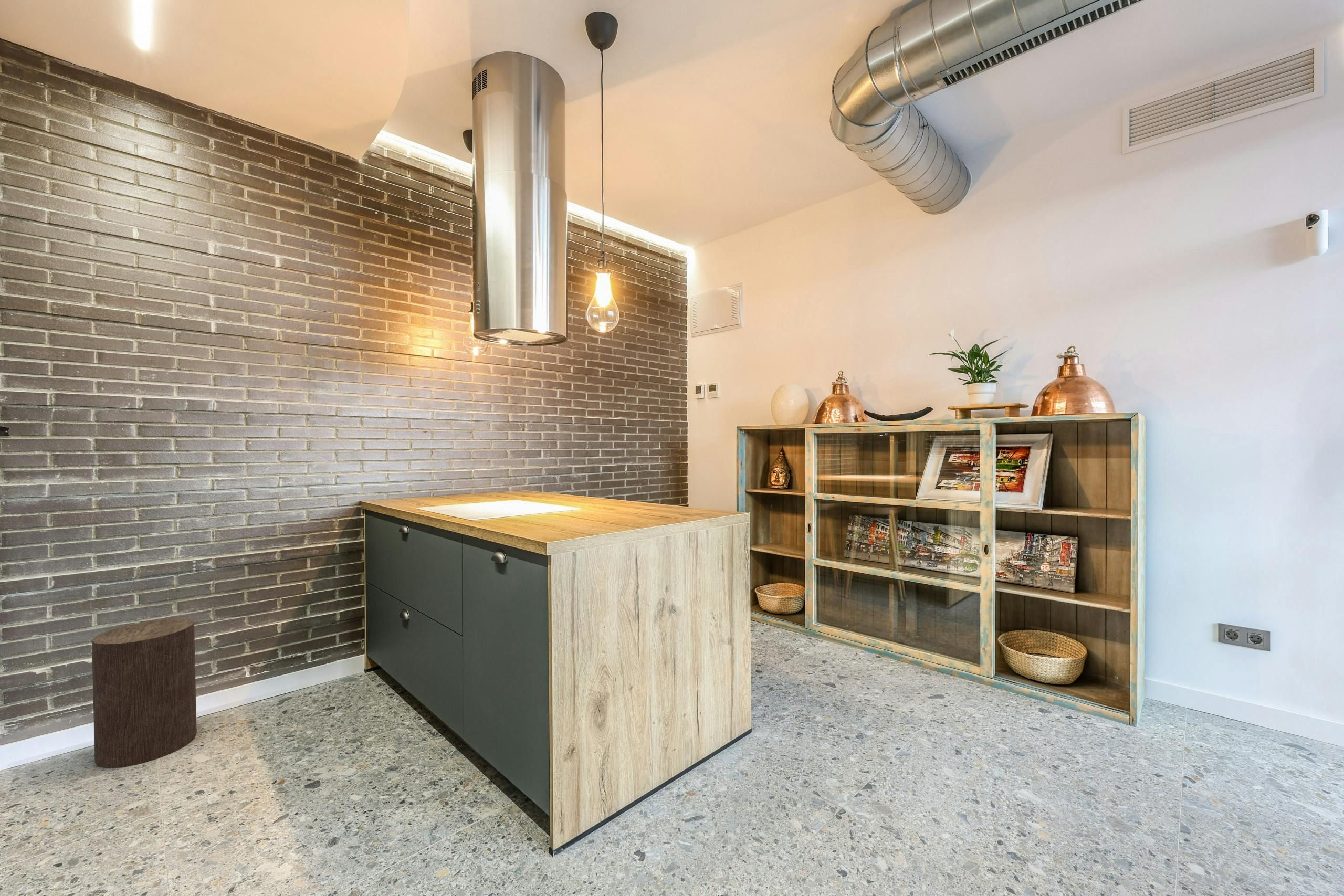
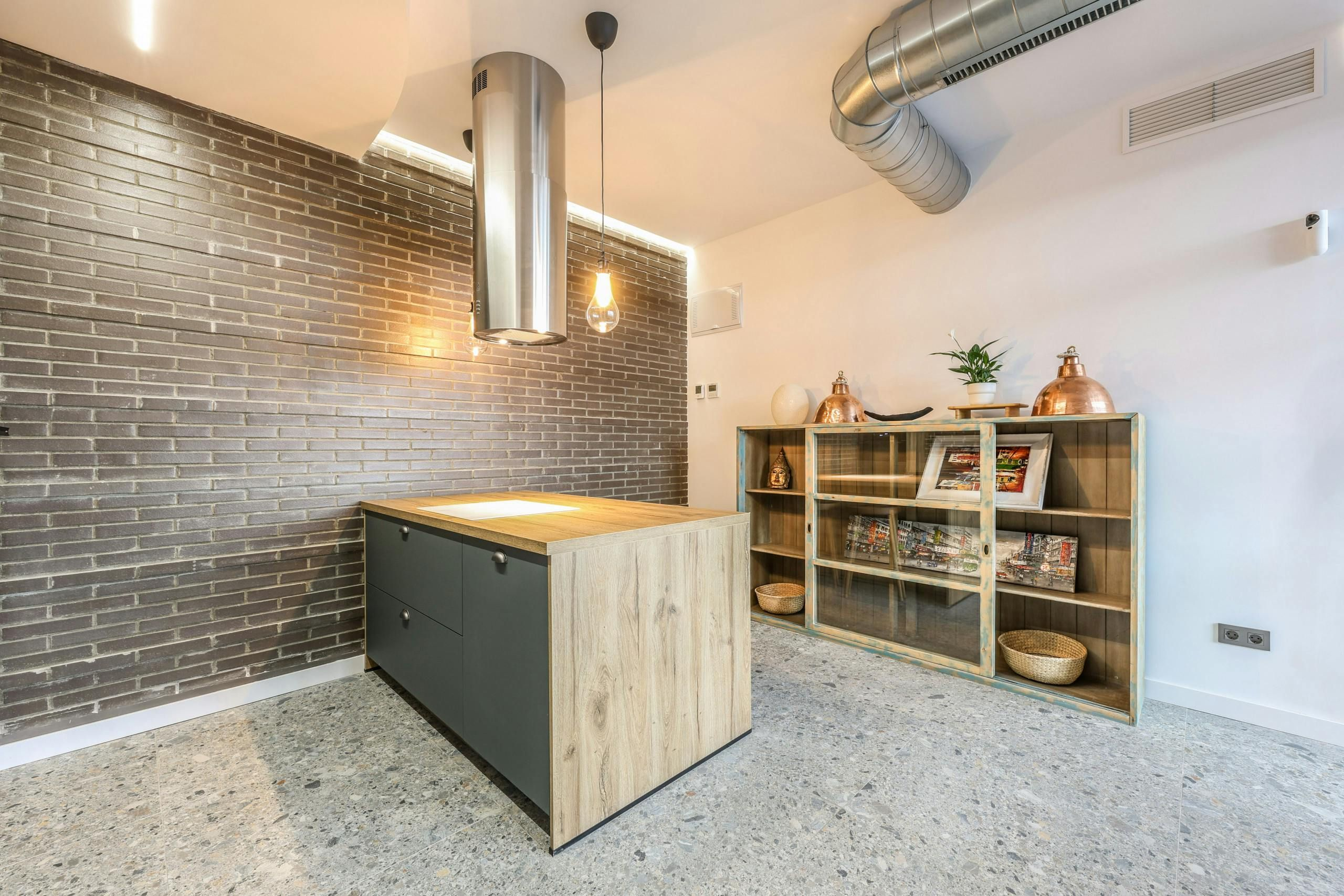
- stool [91,618,197,769]
